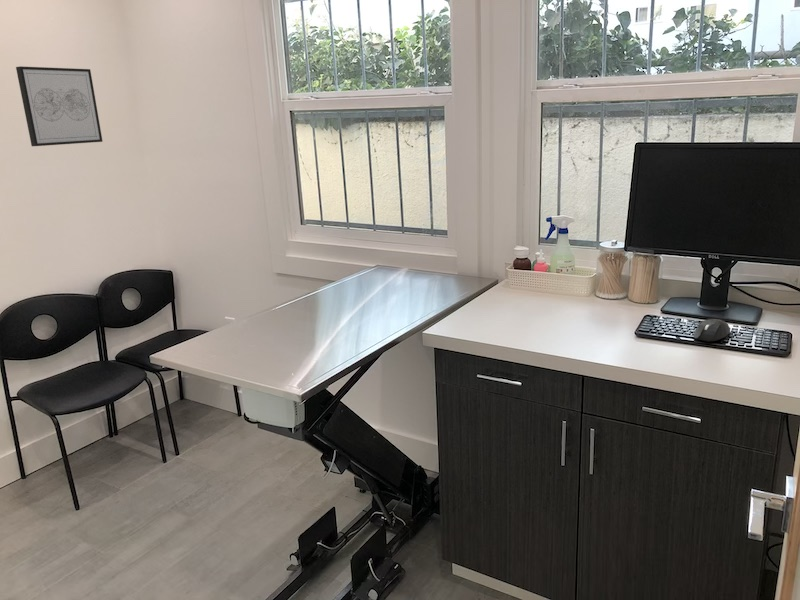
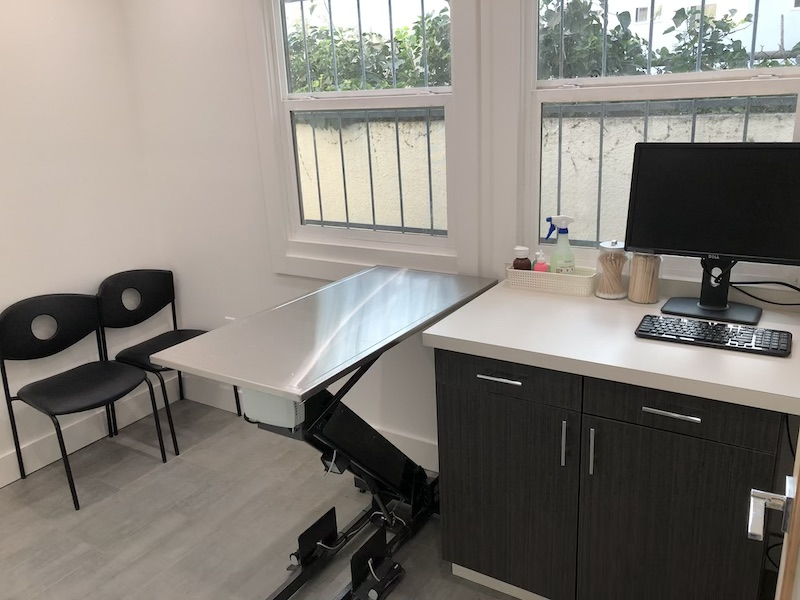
- mouse [693,318,731,343]
- wall art [15,65,104,147]
